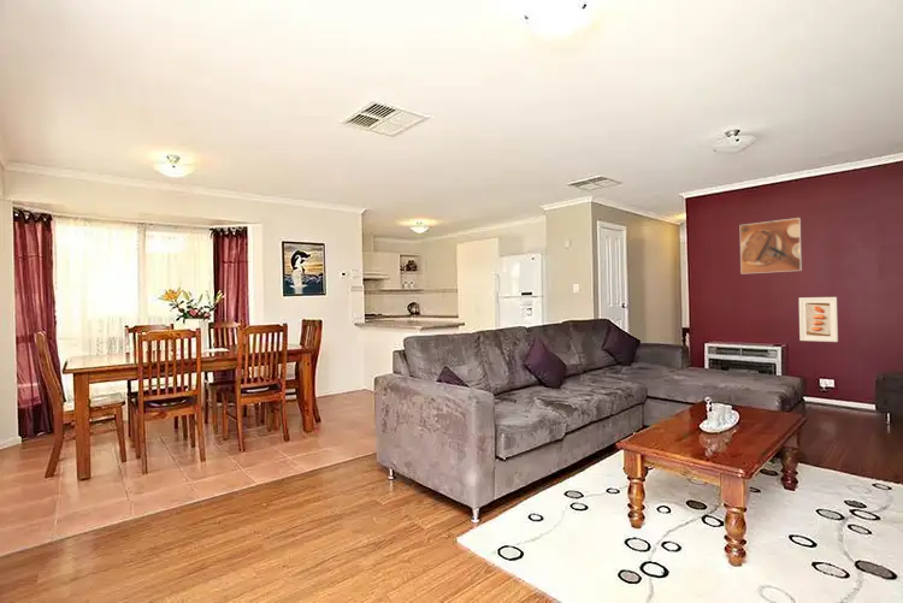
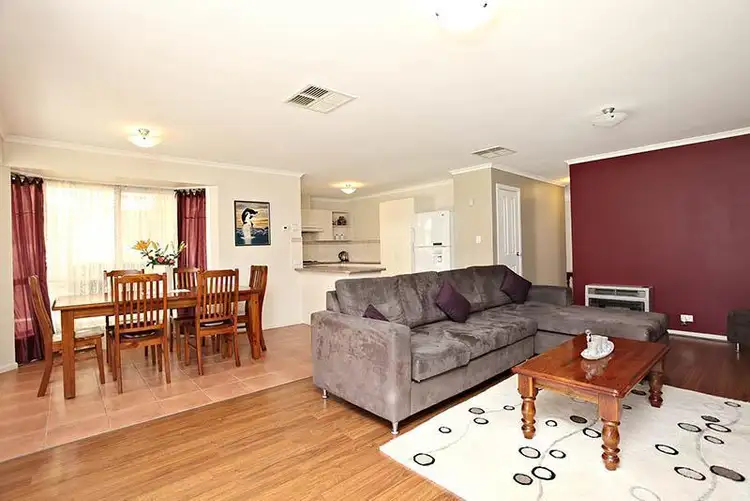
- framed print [739,217,803,276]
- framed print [798,296,839,343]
